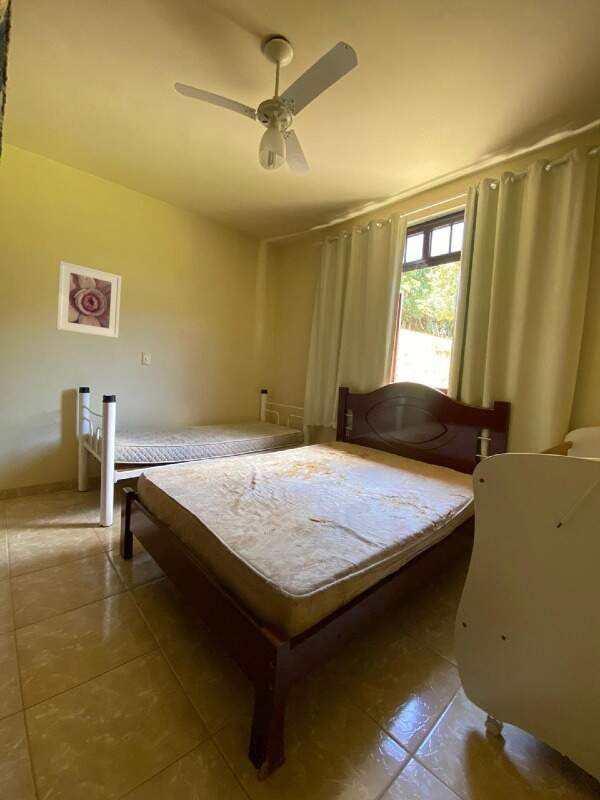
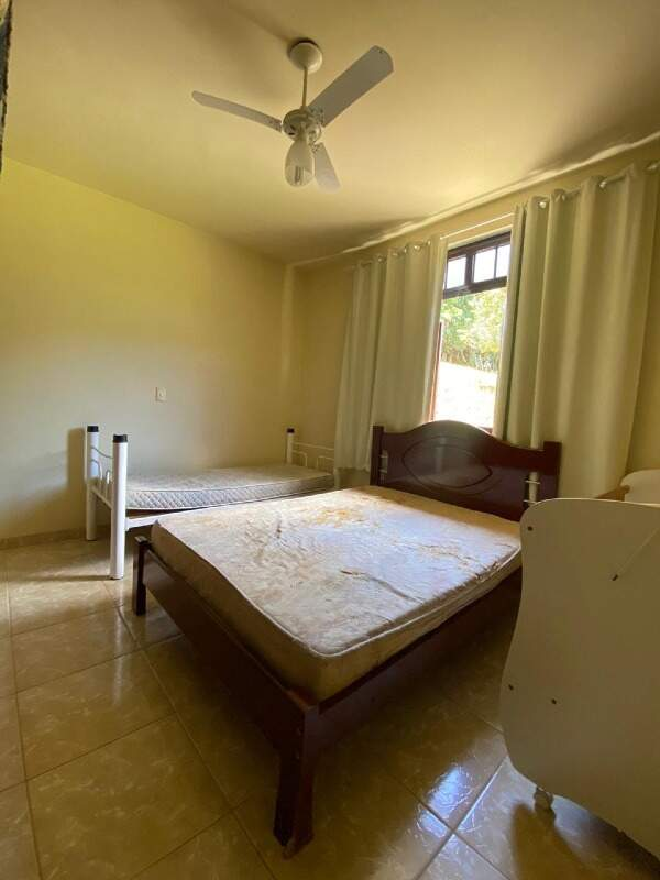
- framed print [55,260,122,339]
